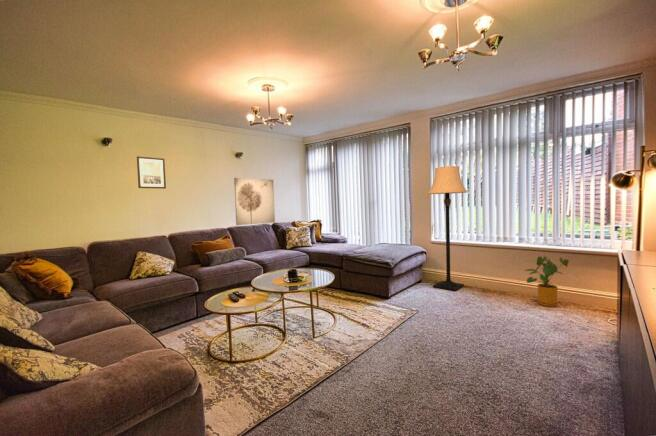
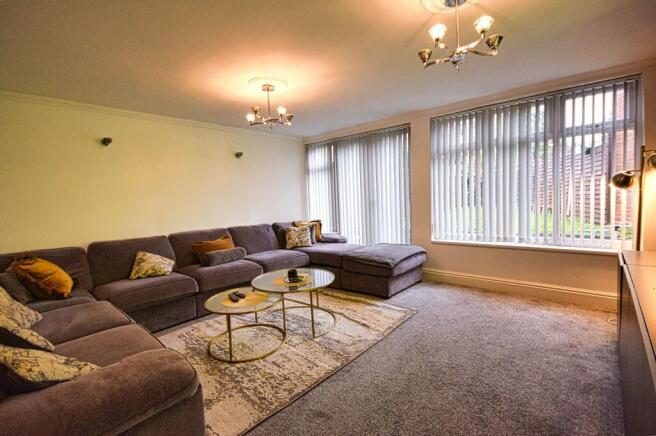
- wall art [233,177,276,226]
- lamp [426,165,469,292]
- wall art [136,156,167,190]
- house plant [524,255,570,308]
